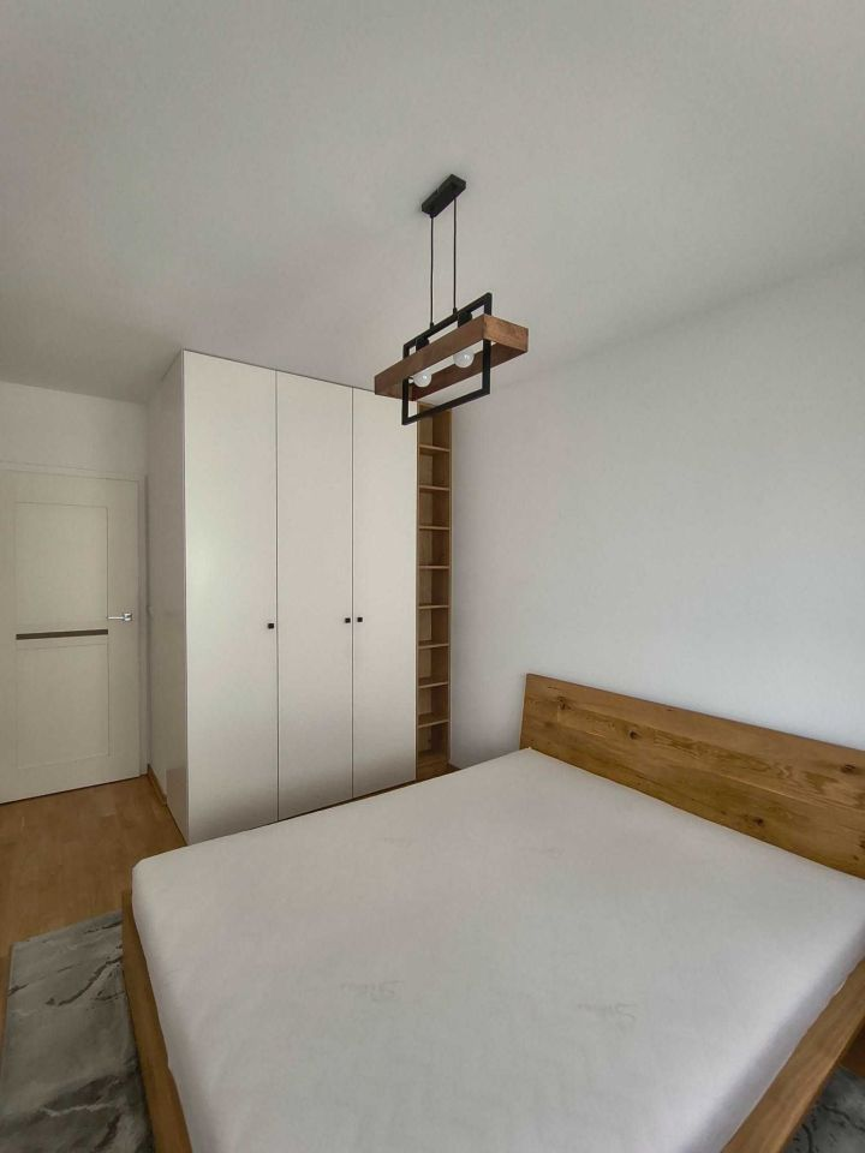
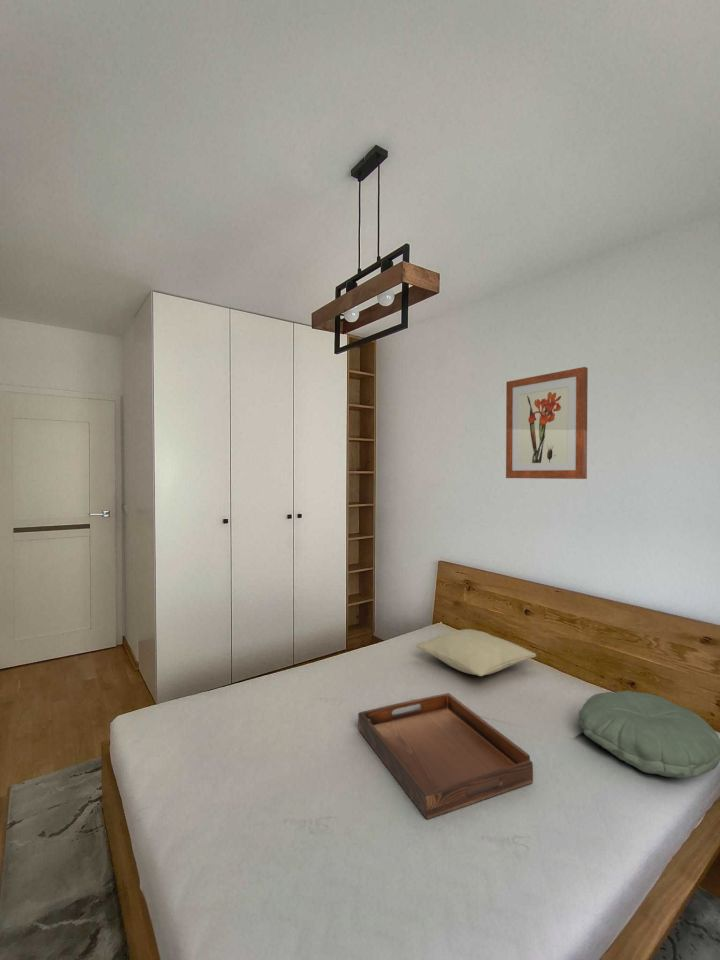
+ pillow [578,690,720,779]
+ pillow [415,628,537,677]
+ wall art [505,366,589,480]
+ serving tray [357,692,534,820]
